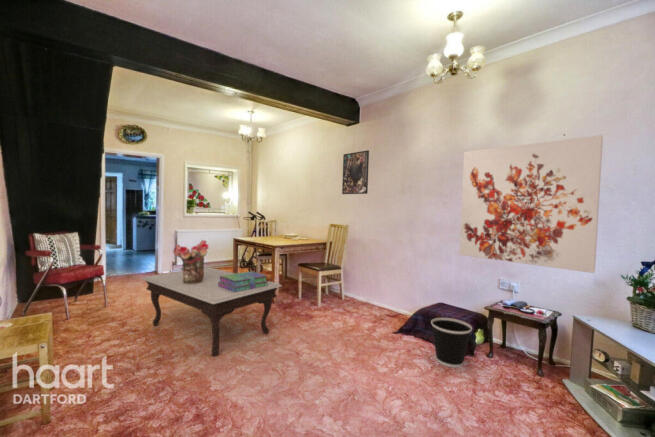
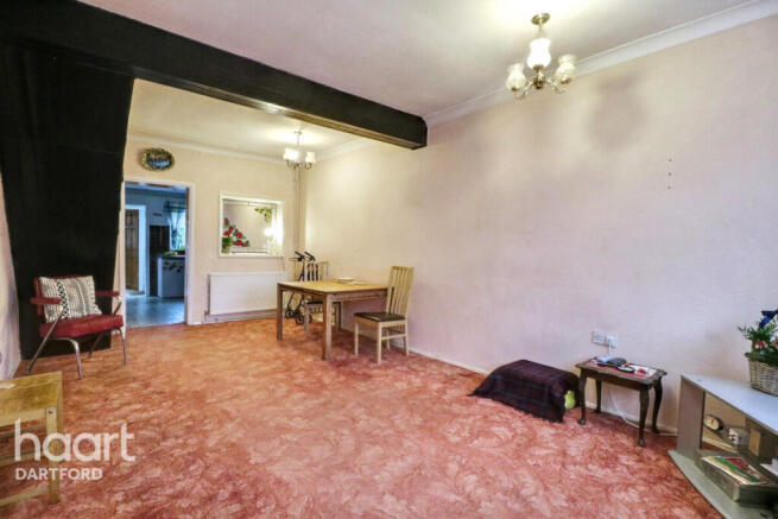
- stack of books [218,270,269,292]
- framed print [341,149,370,195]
- wall art [458,134,604,274]
- coffee table [140,266,283,357]
- bouquet [171,239,210,284]
- wastebasket [430,317,473,369]
